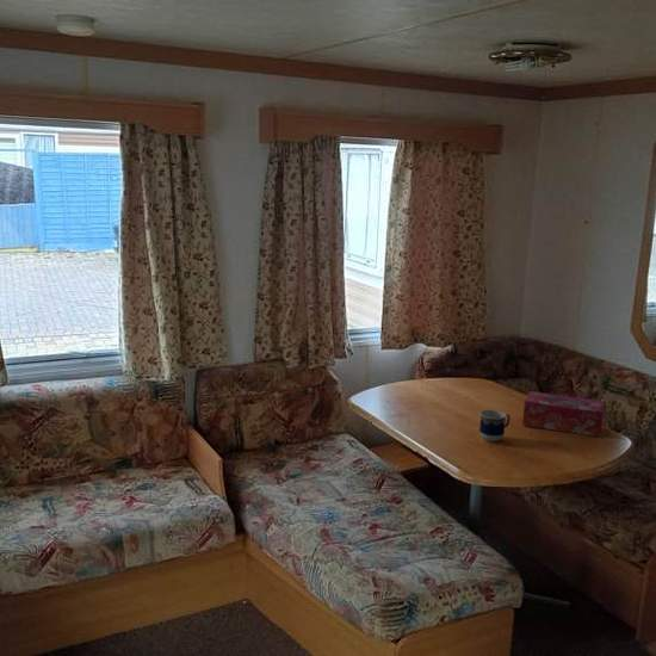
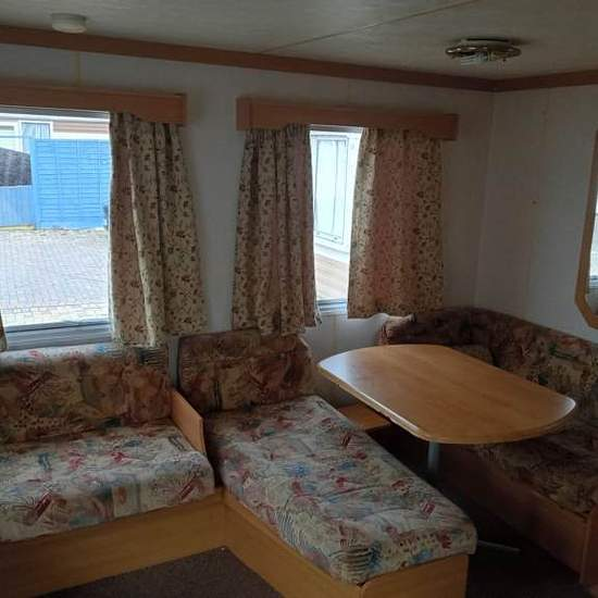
- cup [478,409,510,443]
- tissue box [521,390,606,438]
